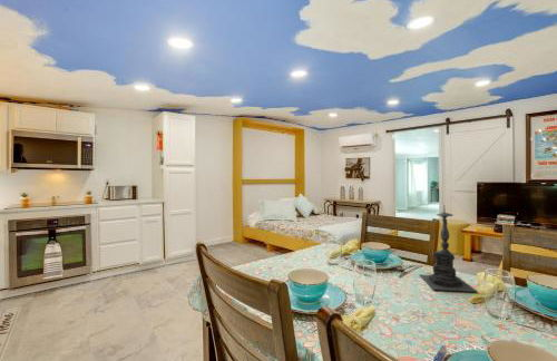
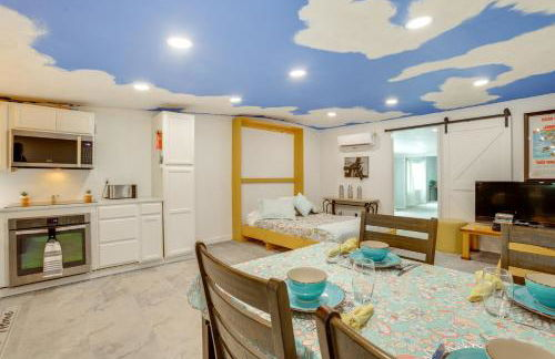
- candle holder [418,206,479,293]
